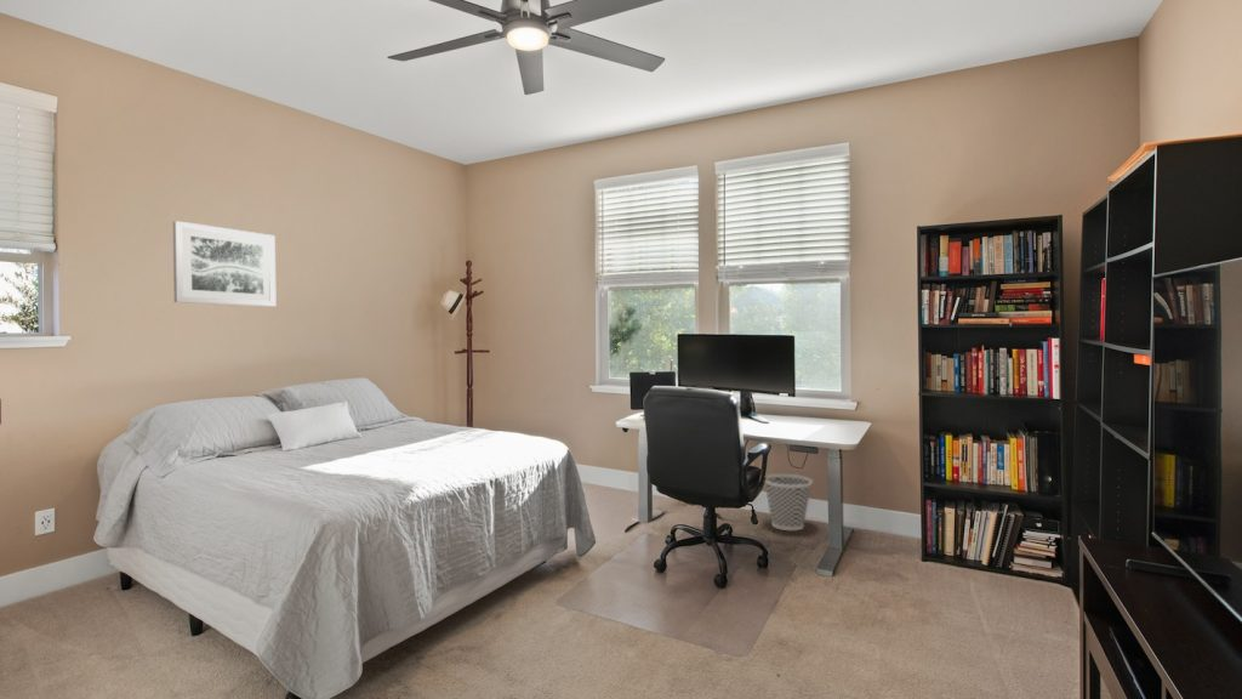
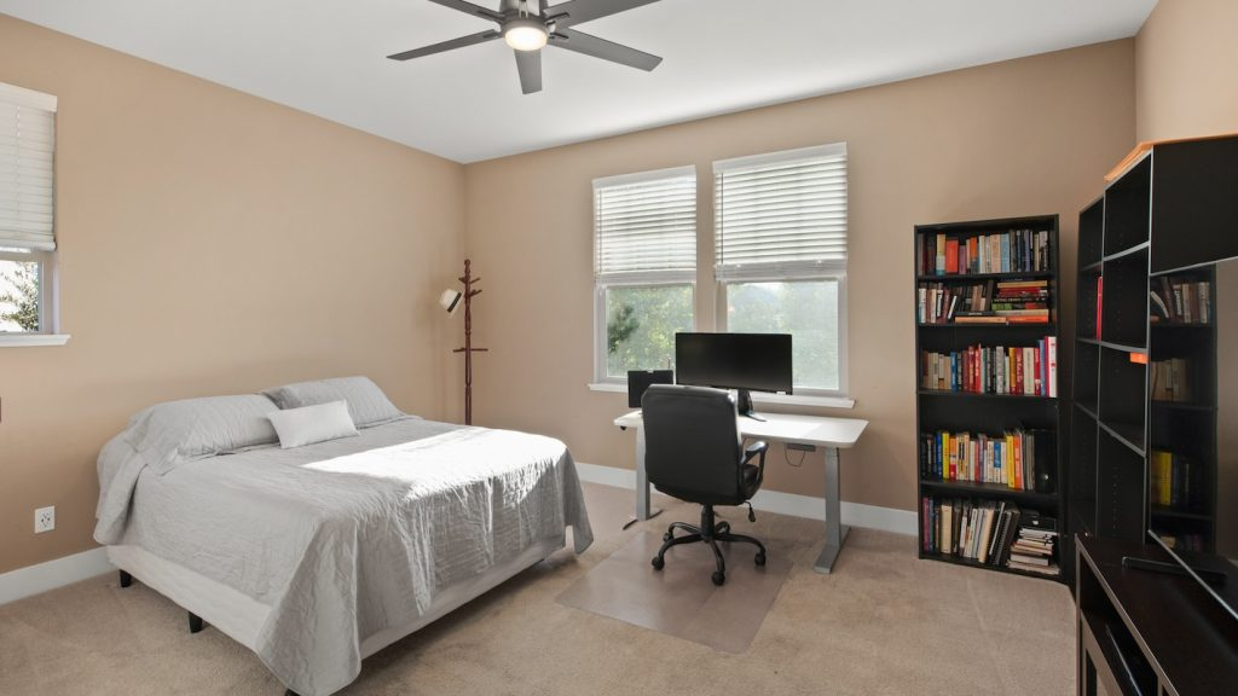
- wastebasket [764,473,814,532]
- wall art [172,220,277,308]
